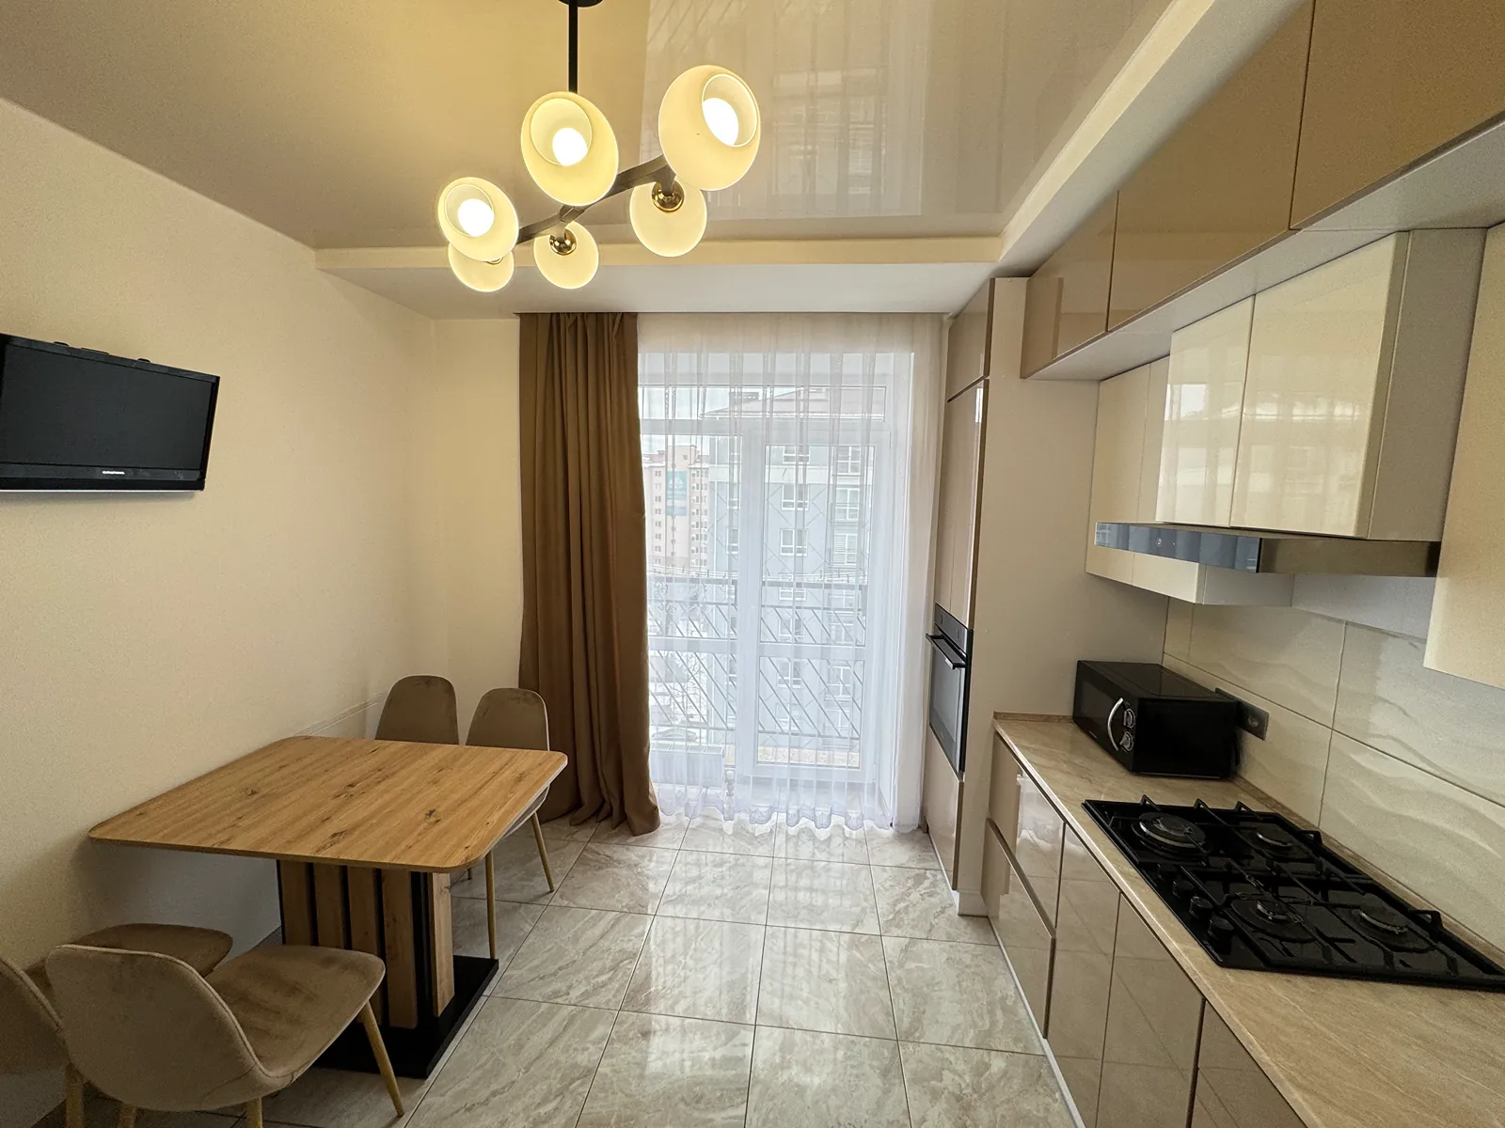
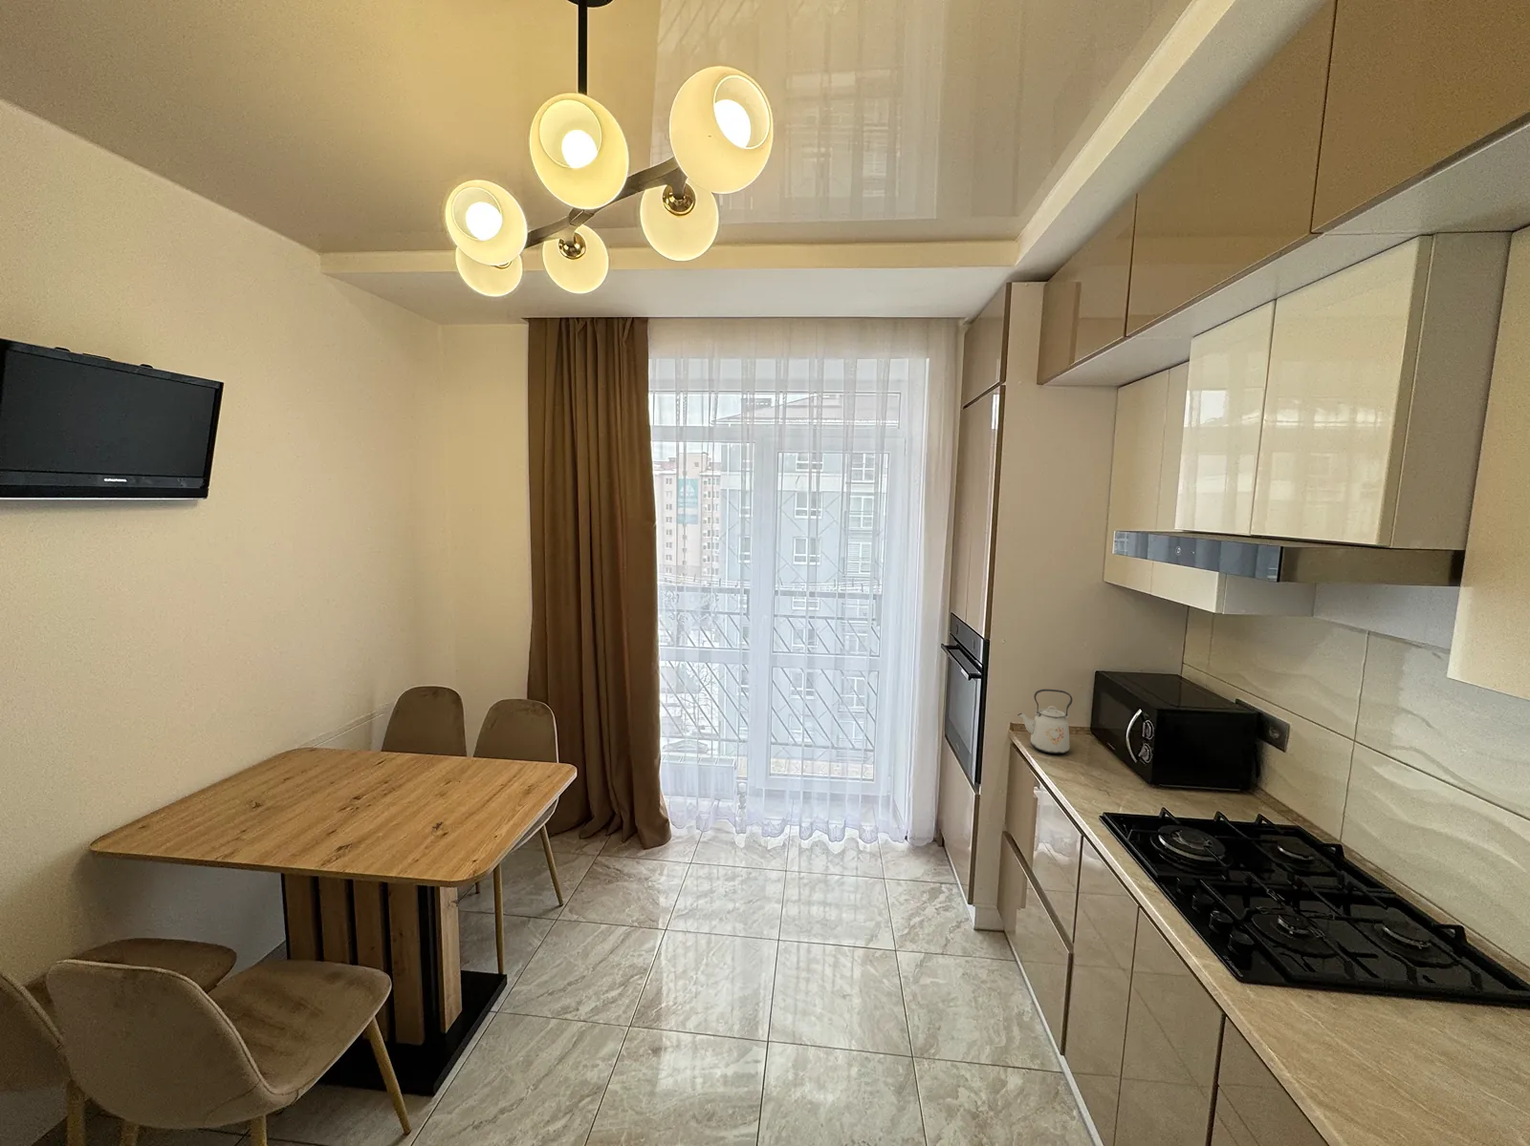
+ kettle [1017,689,1073,755]
